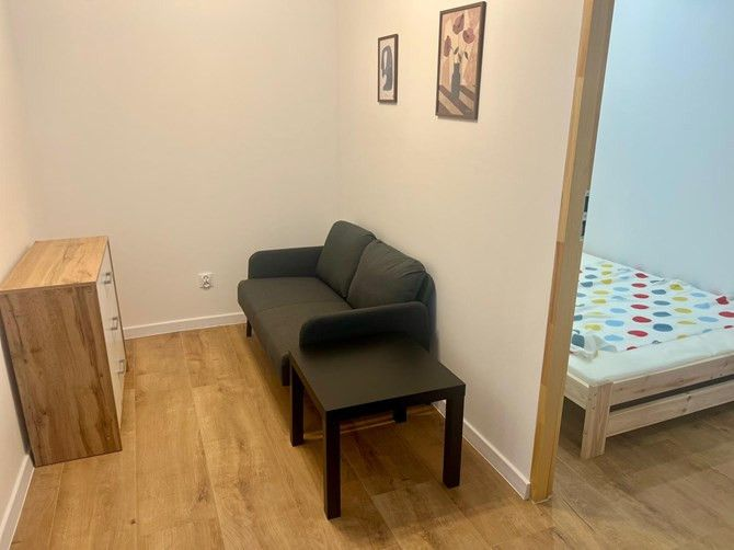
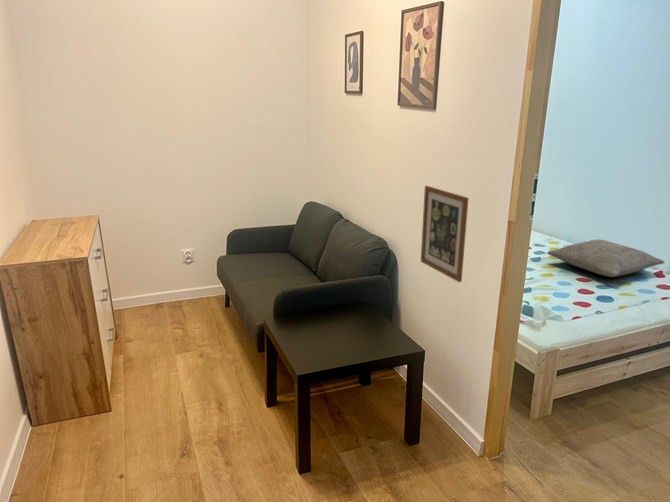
+ wall art [420,185,470,283]
+ pillow [546,238,666,278]
